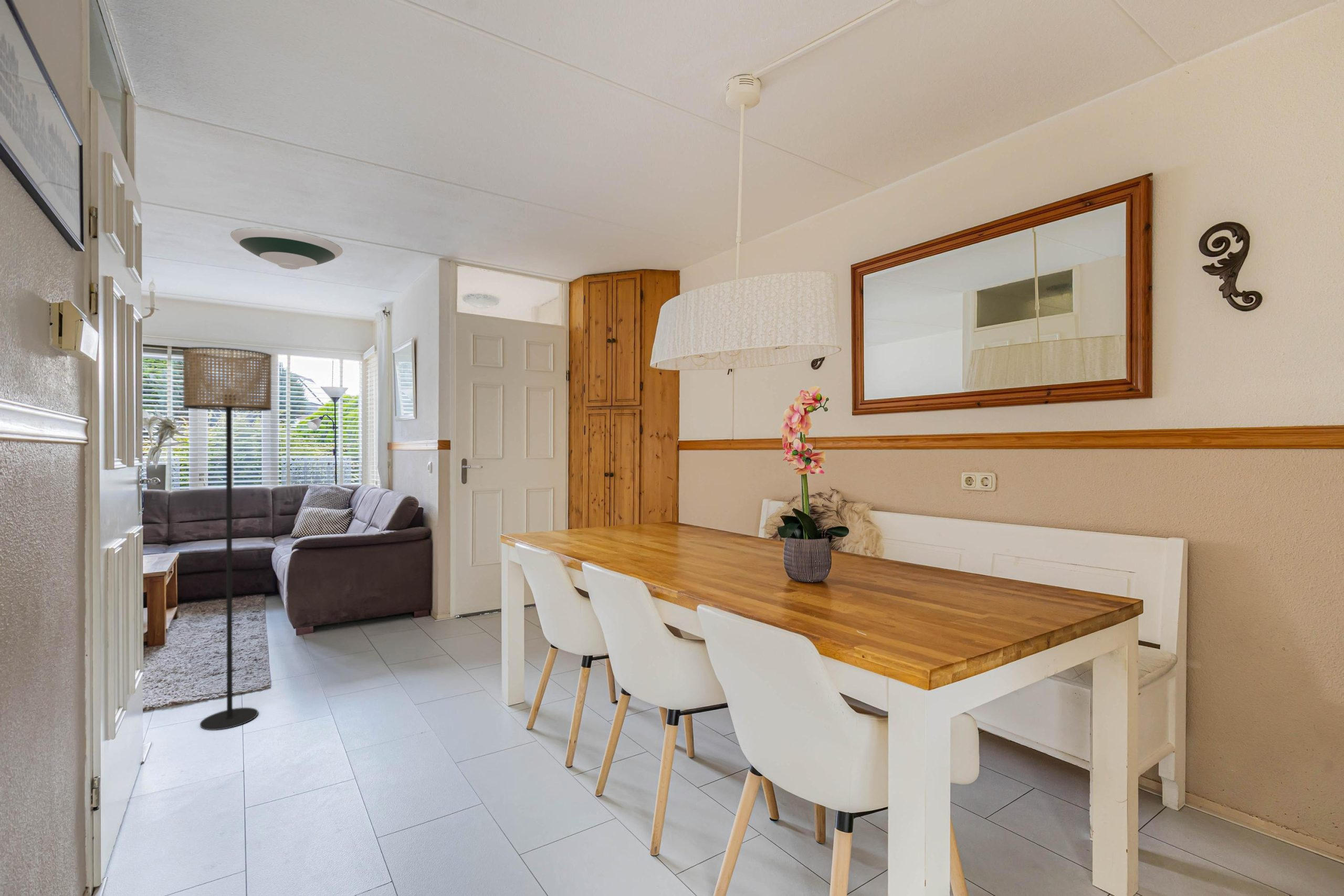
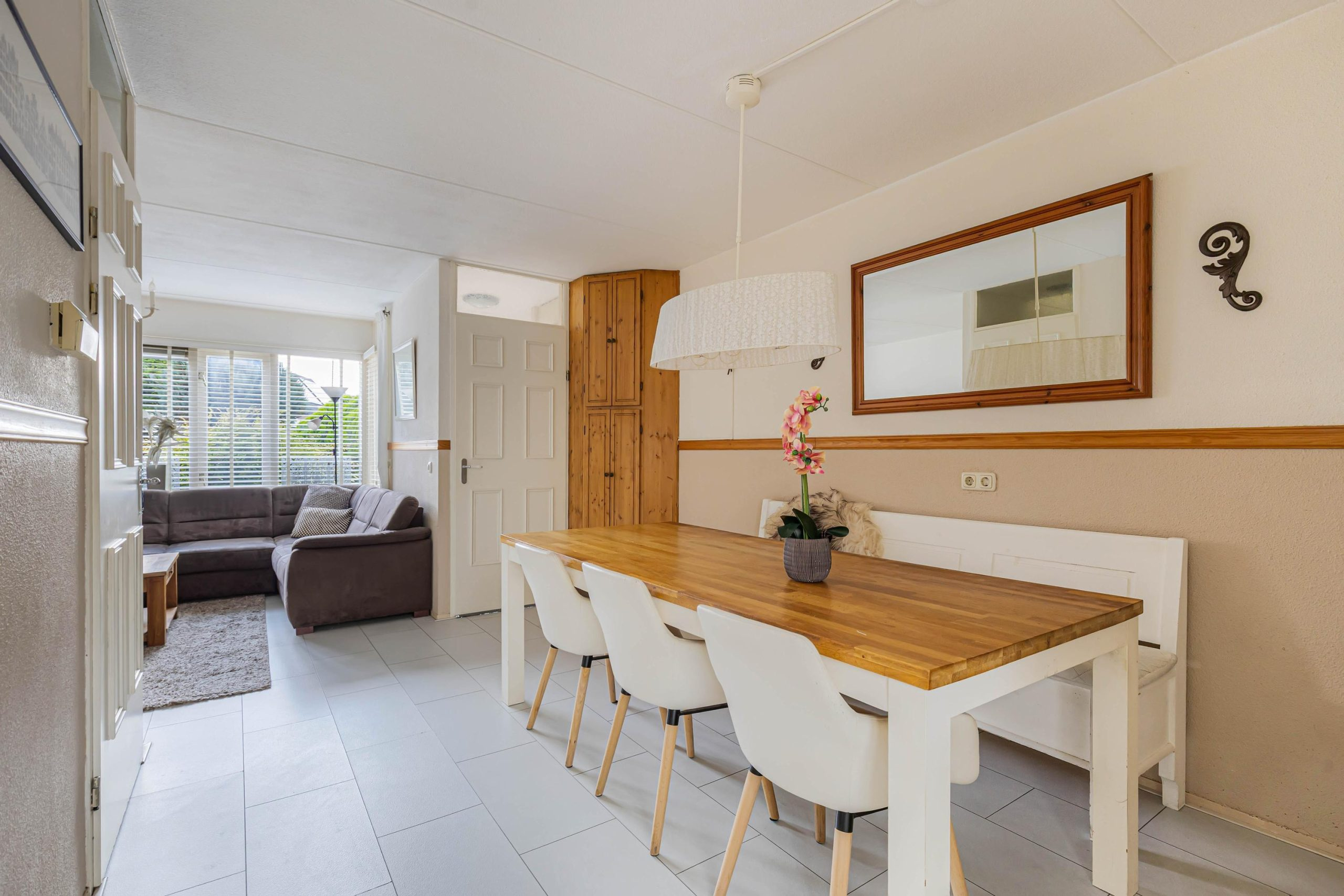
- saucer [230,226,343,270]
- floor lamp [182,346,272,731]
